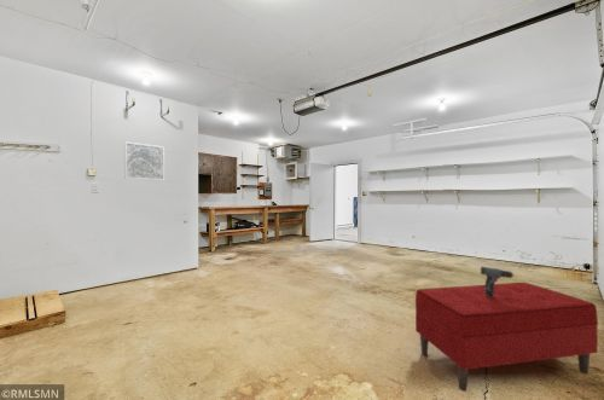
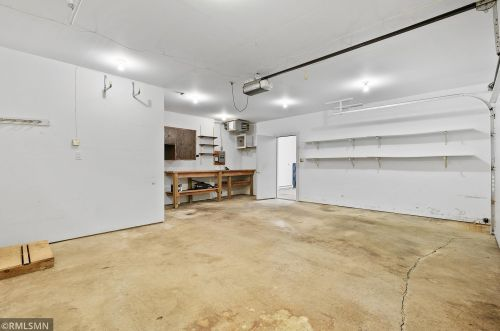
- wall art [123,140,165,181]
- power drill [480,266,515,297]
- bench [414,282,599,393]
